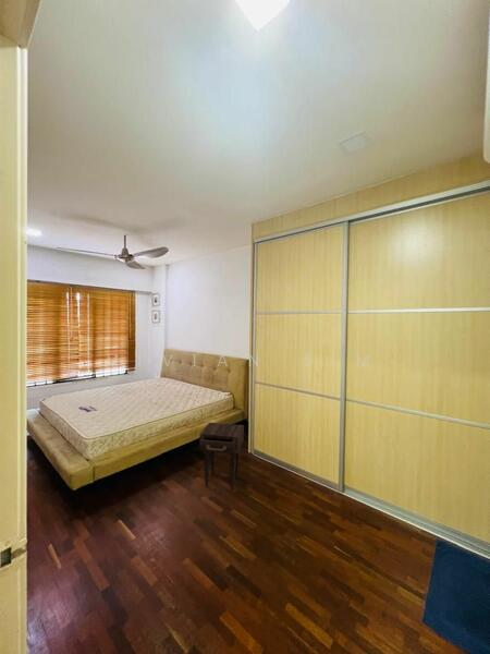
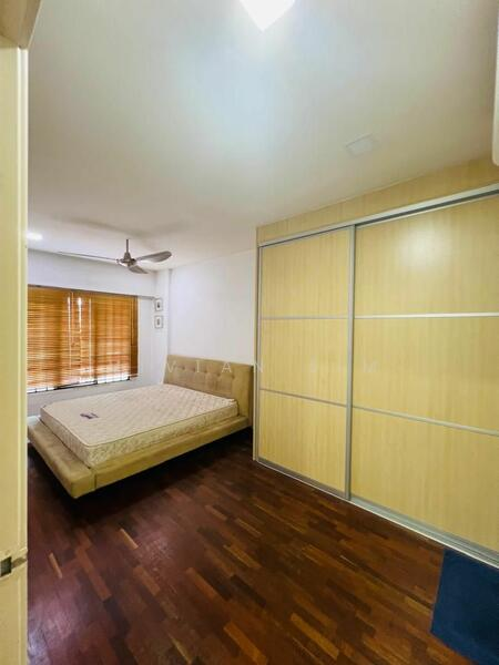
- nightstand [198,422,245,491]
